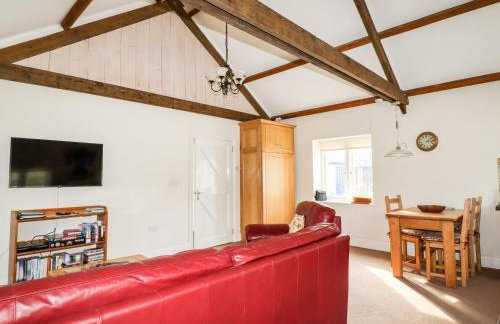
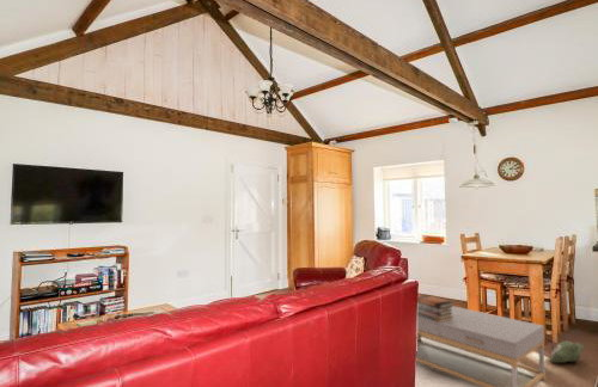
+ book stack [416,294,456,322]
+ plush toy [549,340,585,364]
+ coffee table [415,306,547,387]
